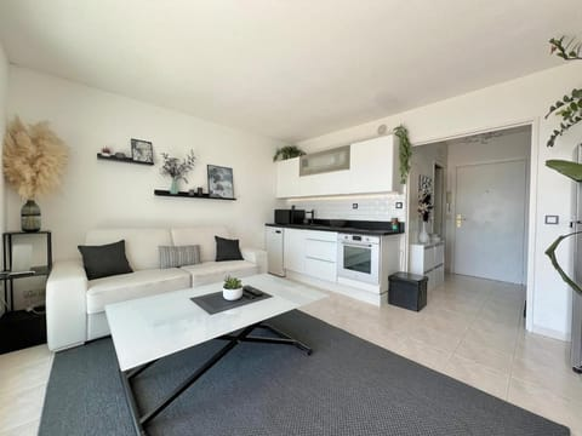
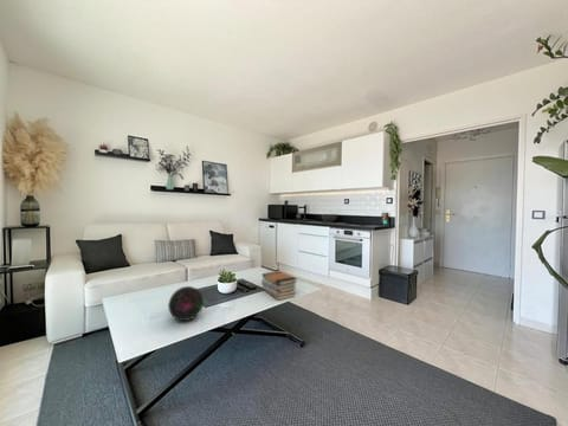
+ book stack [260,270,299,302]
+ decorative orb [167,285,205,322]
